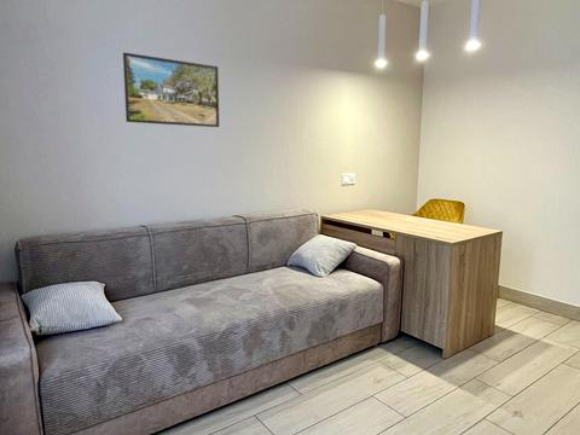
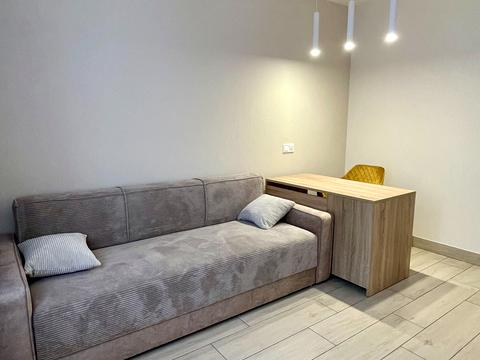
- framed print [122,52,220,128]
